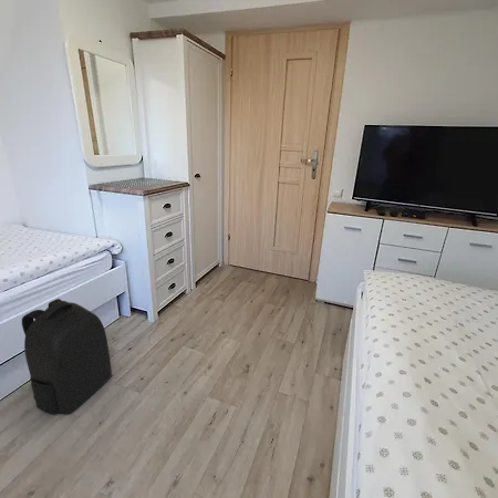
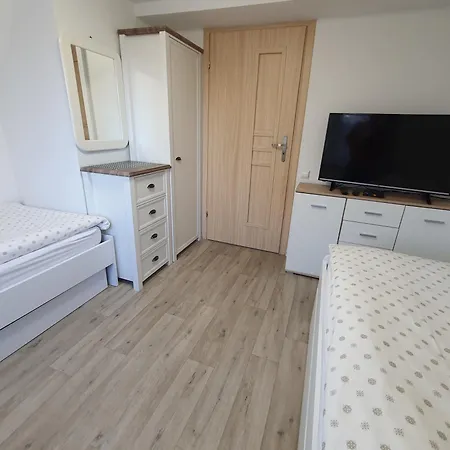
- backpack [21,298,113,416]
